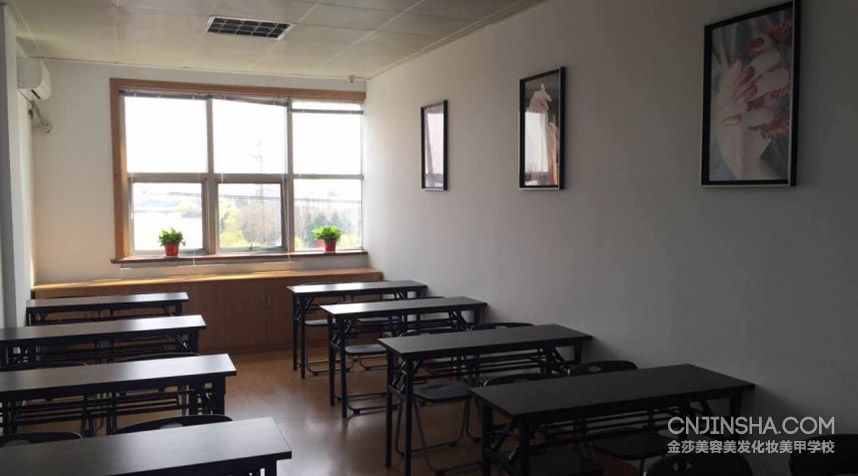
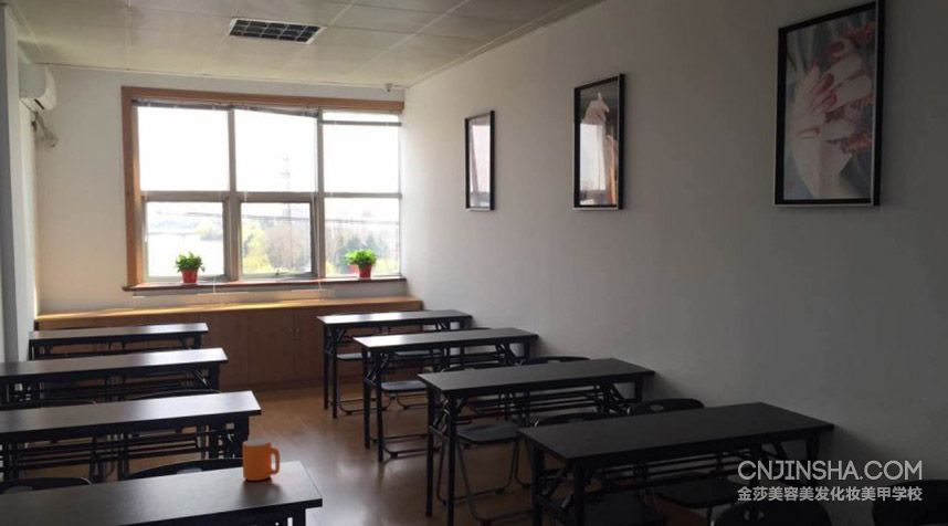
+ mug [242,438,281,482]
